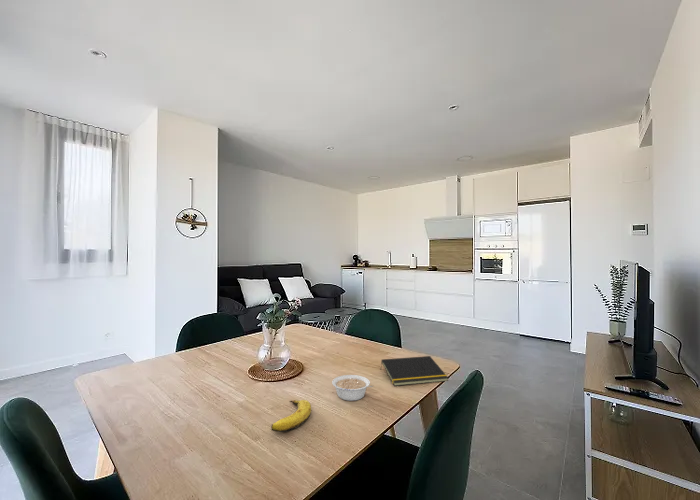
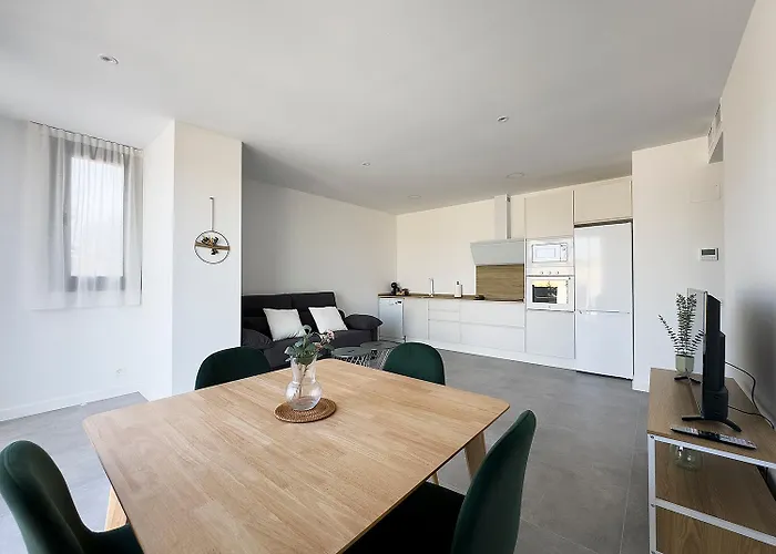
- notepad [379,355,449,387]
- banana [270,399,312,433]
- legume [331,374,373,402]
